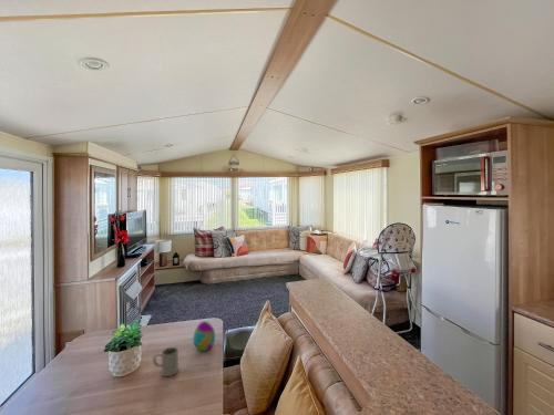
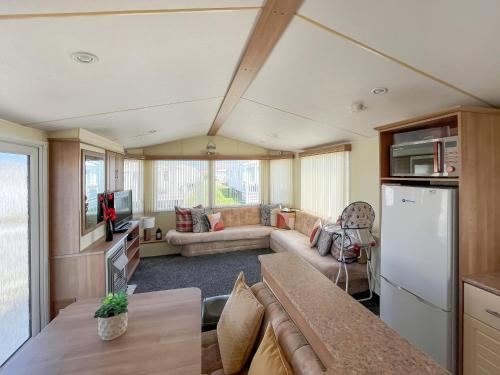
- mug [152,346,179,377]
- decorative egg [192,320,216,352]
